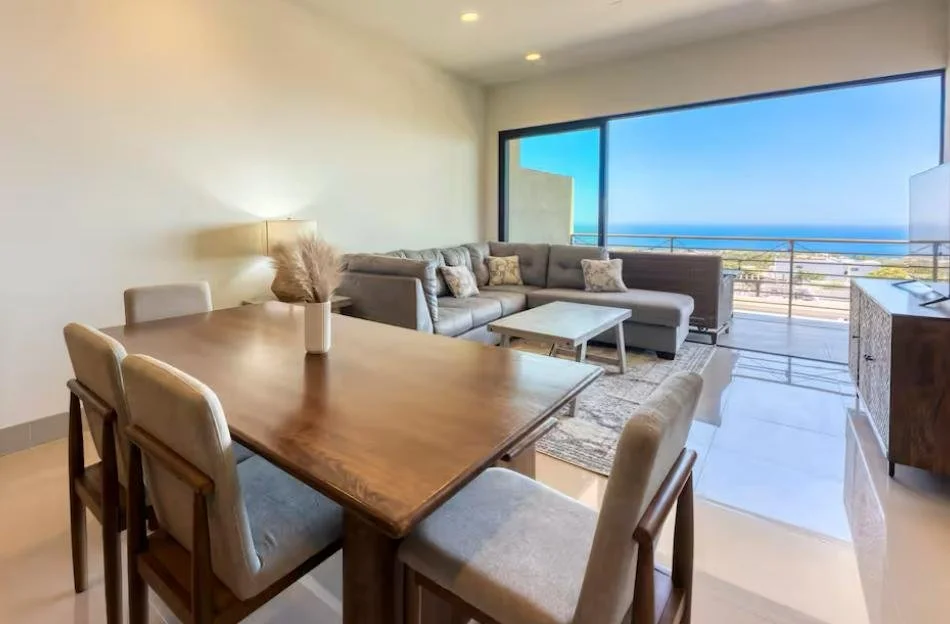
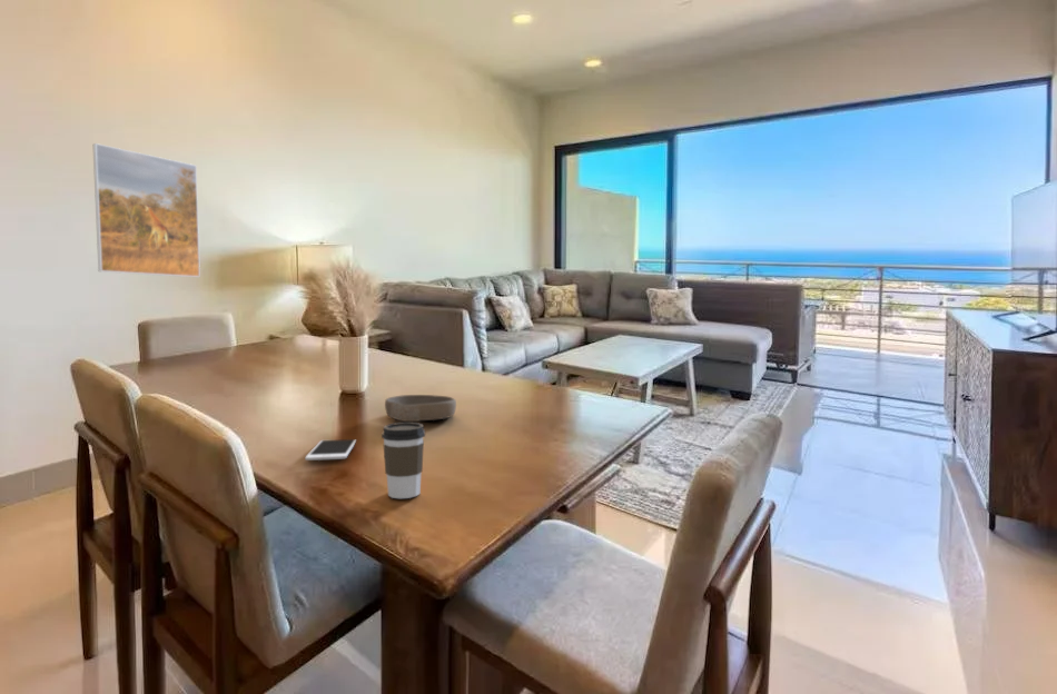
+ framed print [92,142,201,278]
+ cell phone [304,438,357,462]
+ coffee cup [381,422,426,499]
+ bowl [384,394,457,423]
